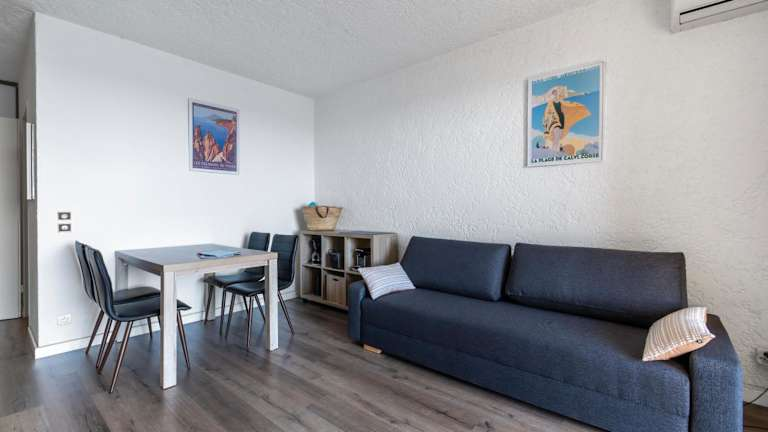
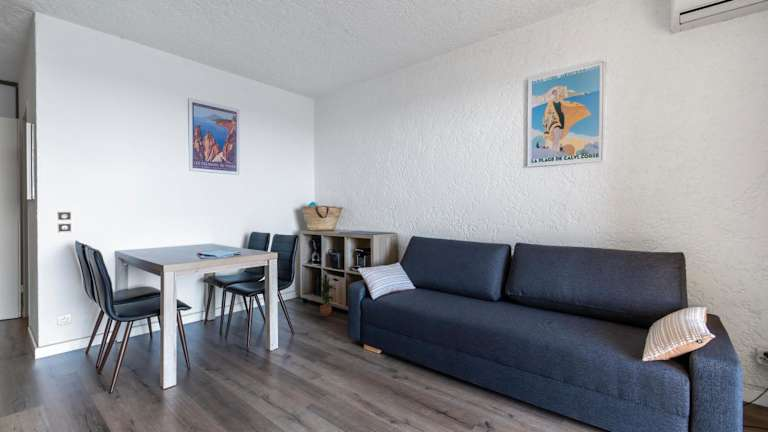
+ potted plant [317,276,337,317]
